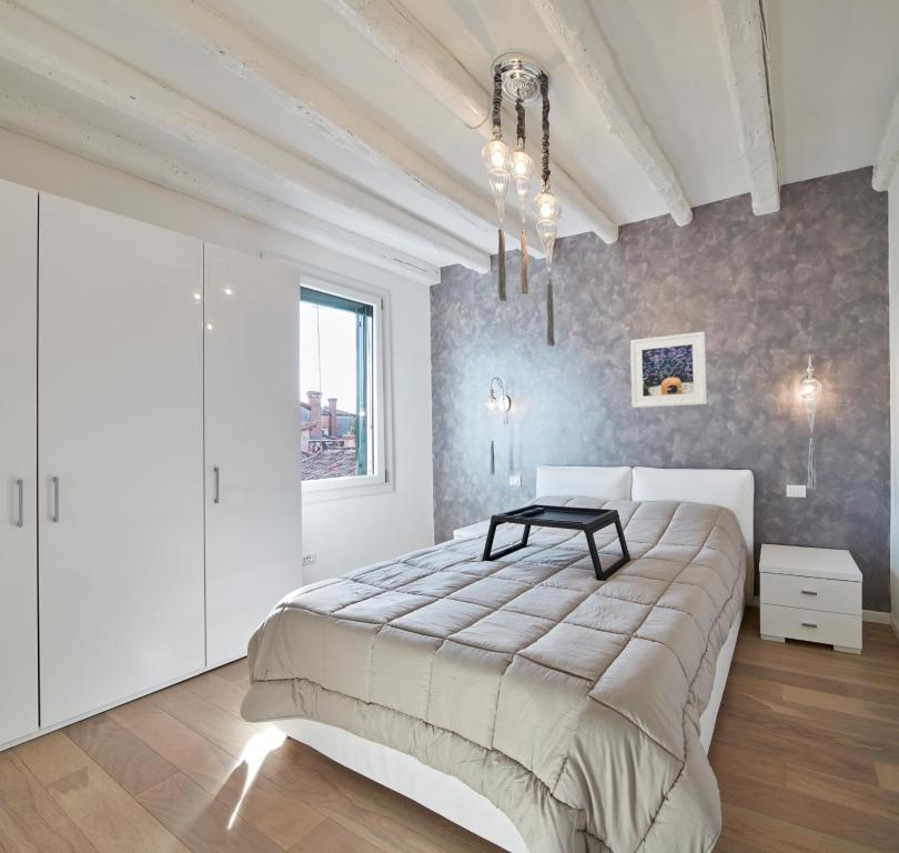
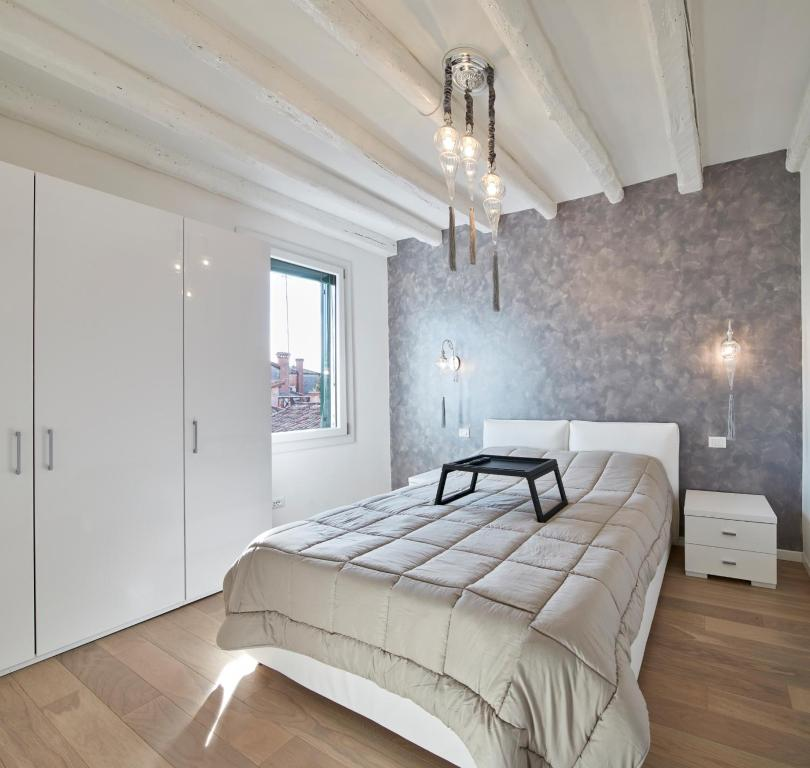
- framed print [629,331,708,409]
